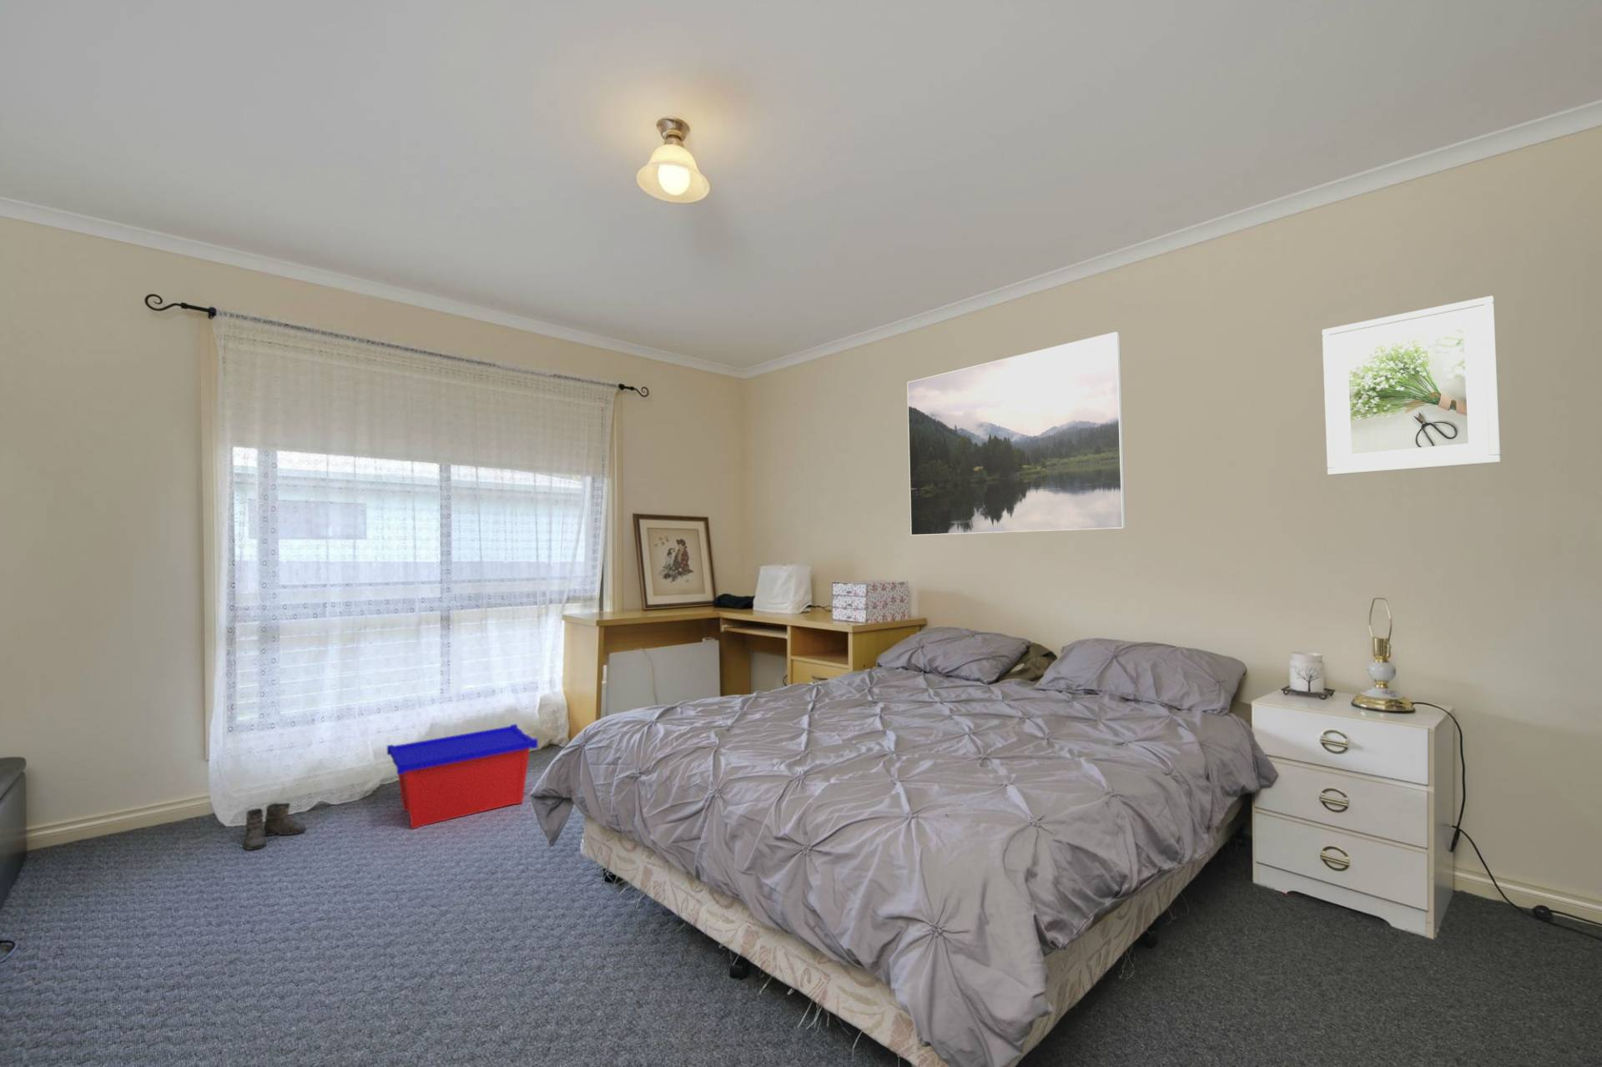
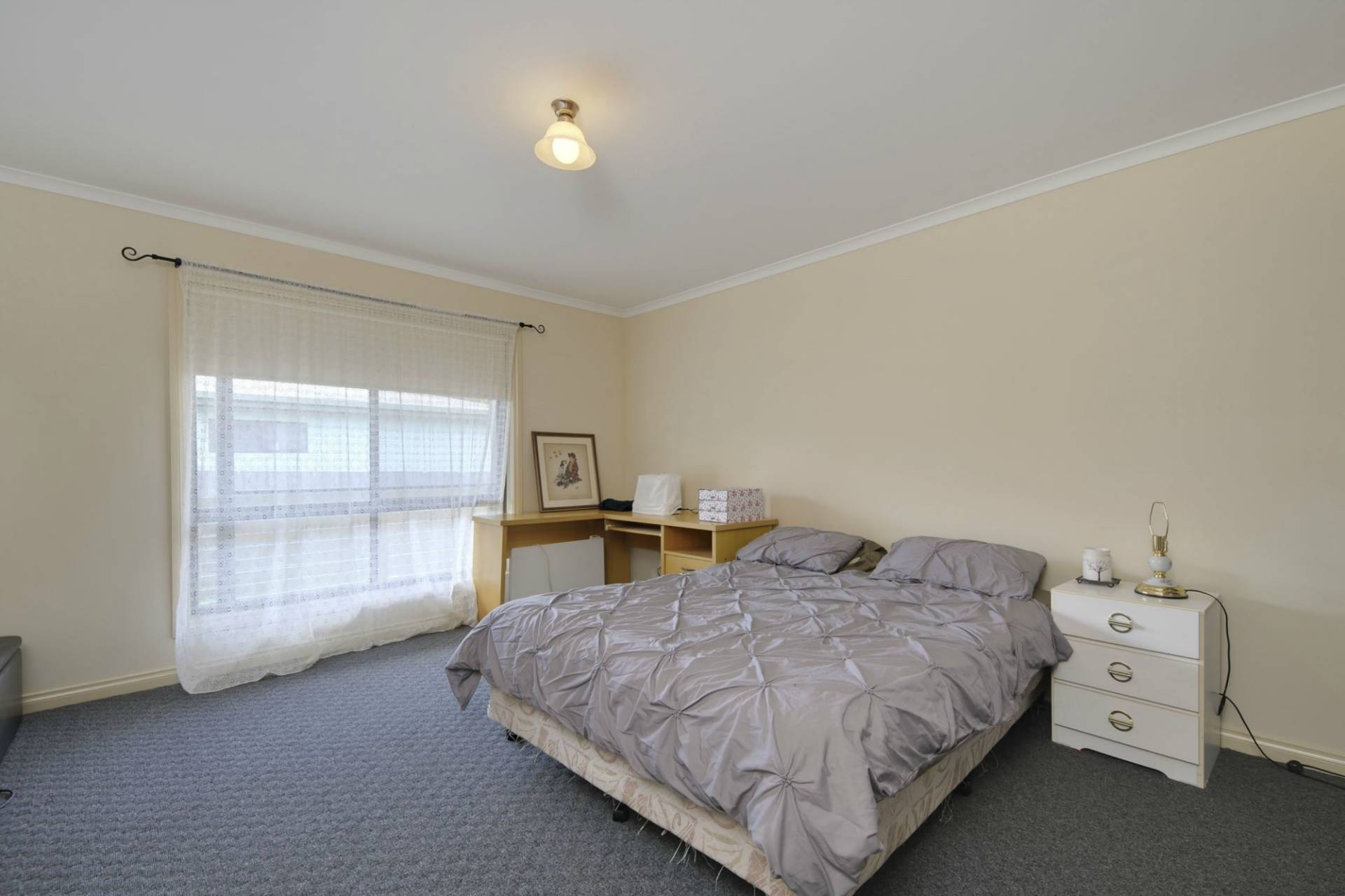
- storage bin [386,723,538,829]
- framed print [1322,295,1501,476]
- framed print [906,331,1127,536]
- boots [231,801,307,850]
